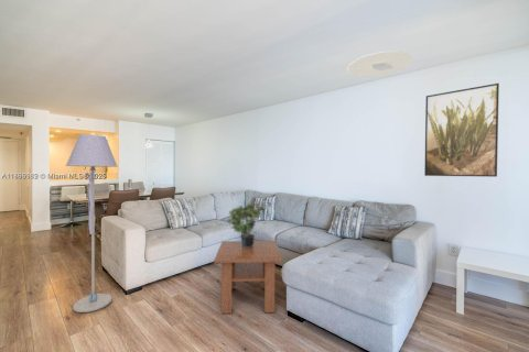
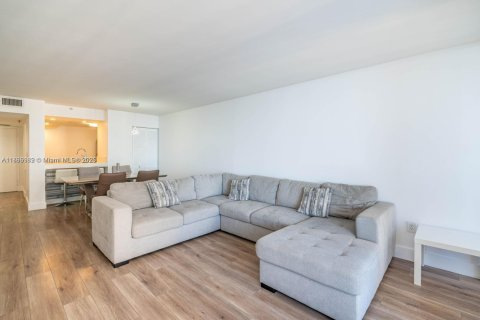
- coffee table [213,240,283,315]
- potted plant [227,201,266,248]
- floor lamp [65,133,119,314]
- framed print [423,82,500,178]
- ceiling light [347,51,413,78]
